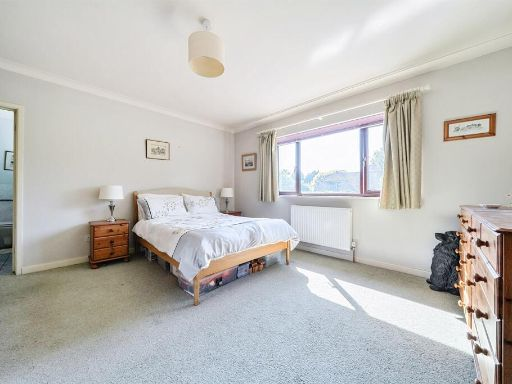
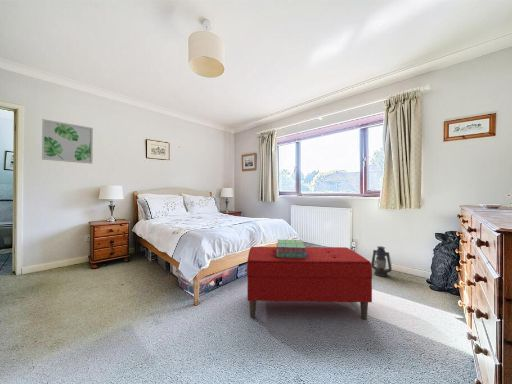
+ bench [246,246,373,320]
+ stack of books [276,239,307,258]
+ lantern [371,245,393,278]
+ wall art [41,118,94,165]
